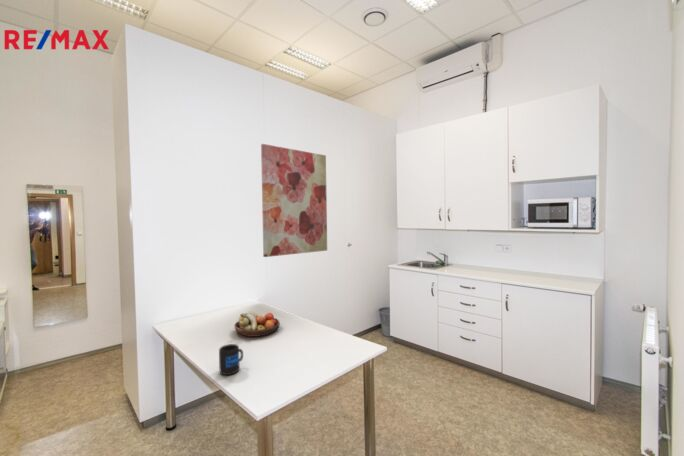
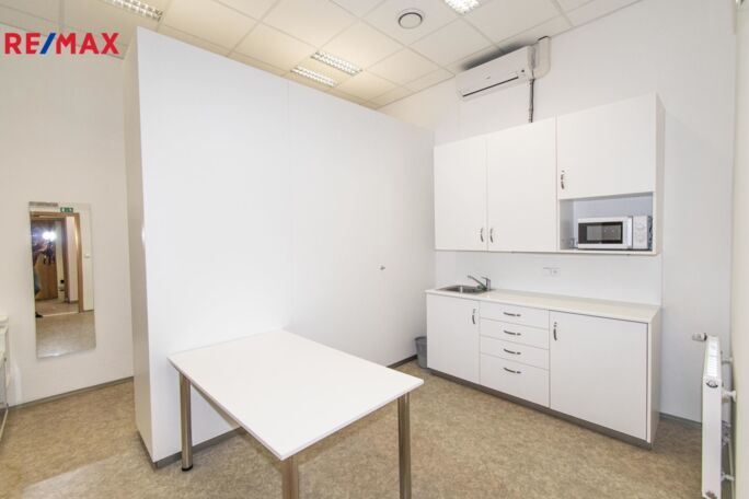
- mug [218,343,244,376]
- wall art [260,143,328,258]
- fruit bowl [233,311,281,338]
